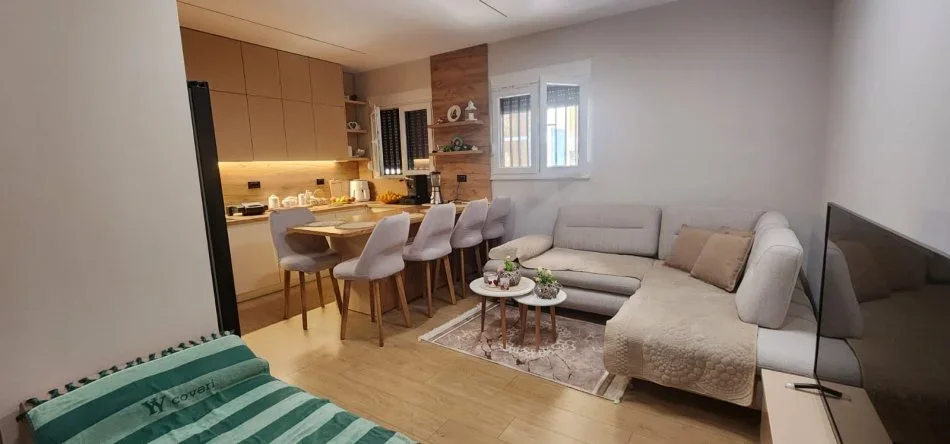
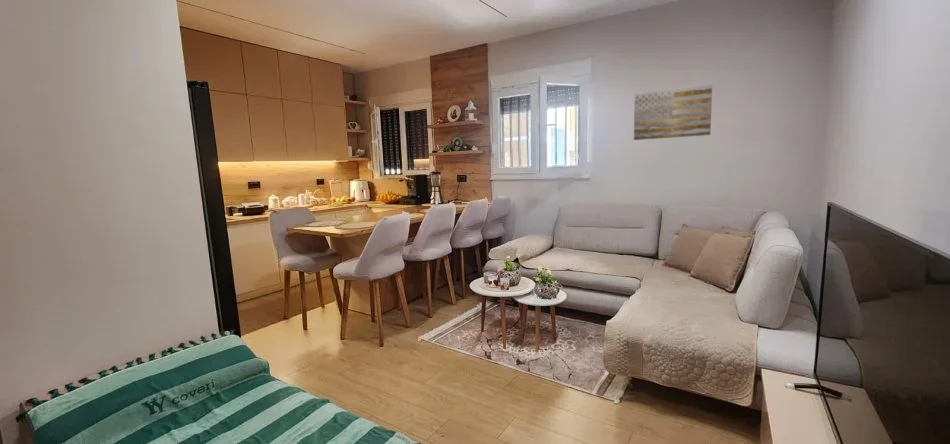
+ wall art [633,84,713,141]
